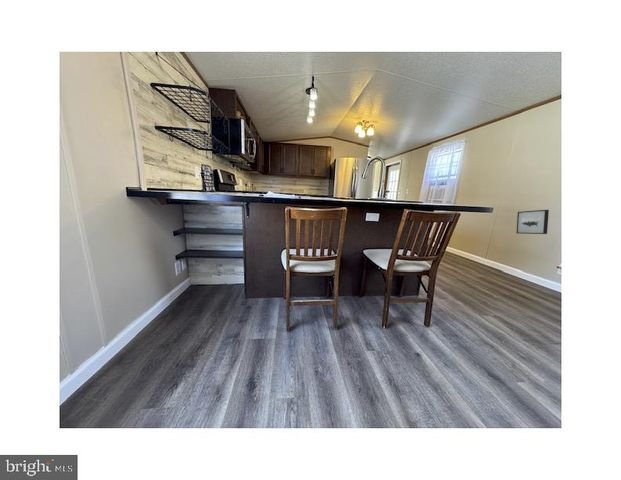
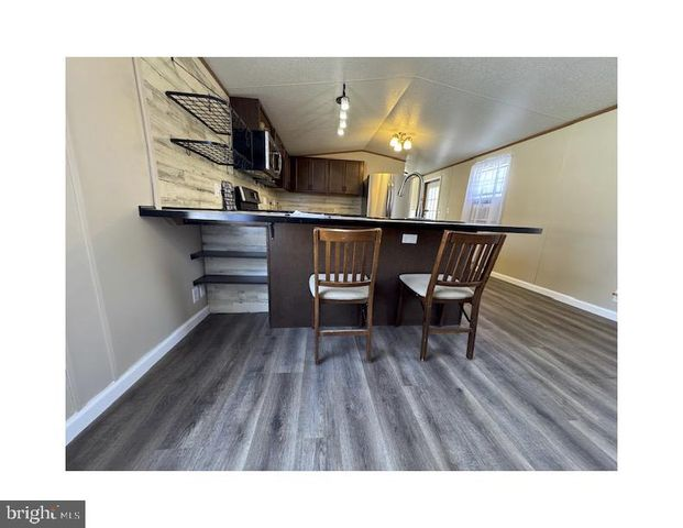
- wall art [515,209,550,235]
